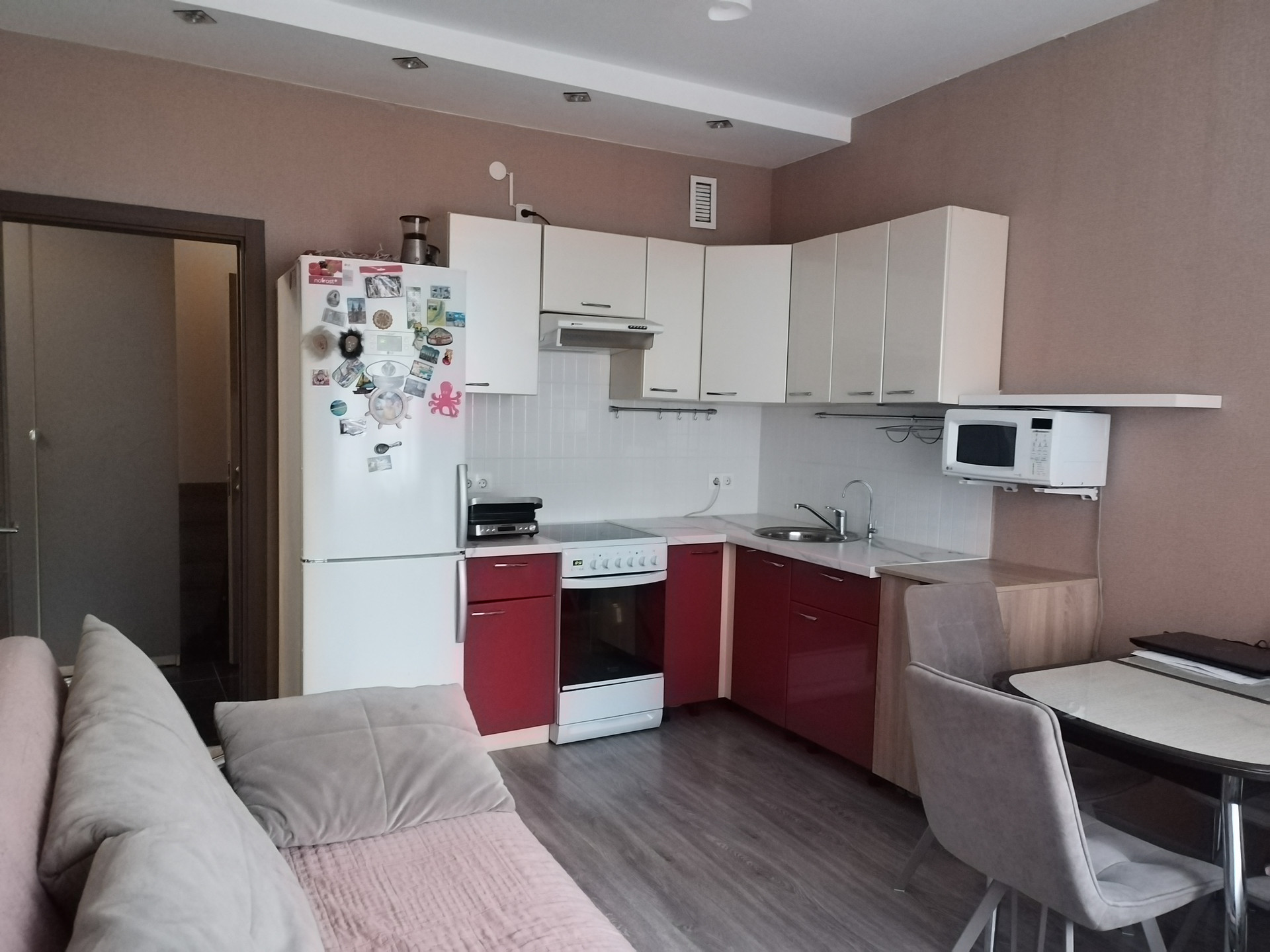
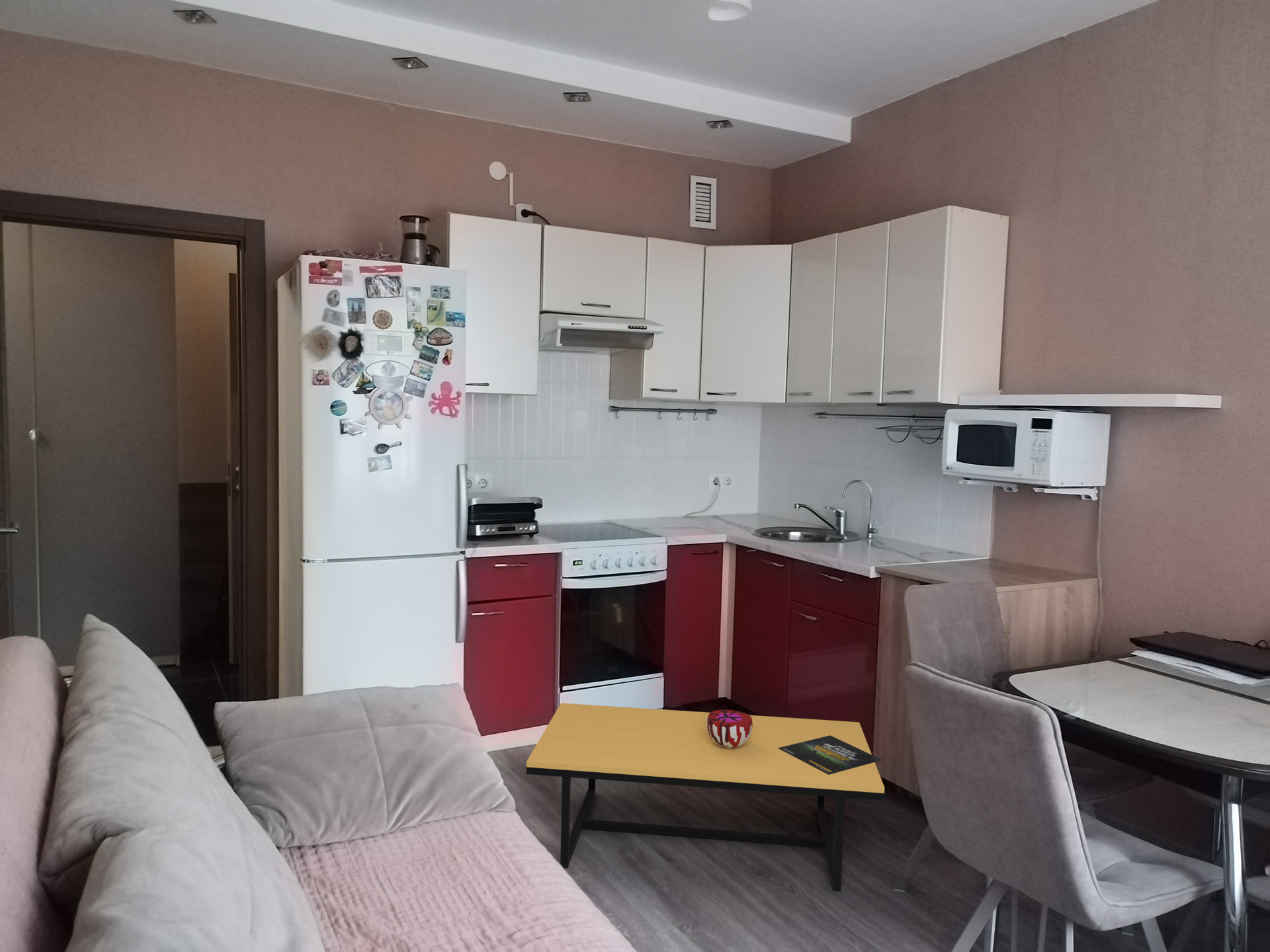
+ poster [779,735,883,775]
+ coffee table [526,702,885,893]
+ decorative bowl [707,709,753,748]
